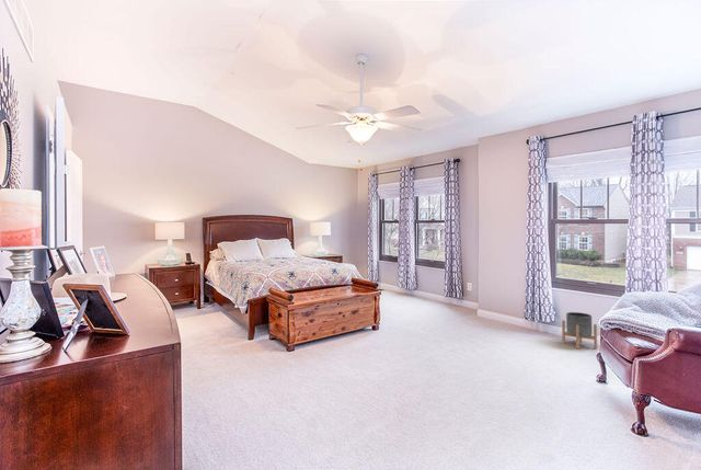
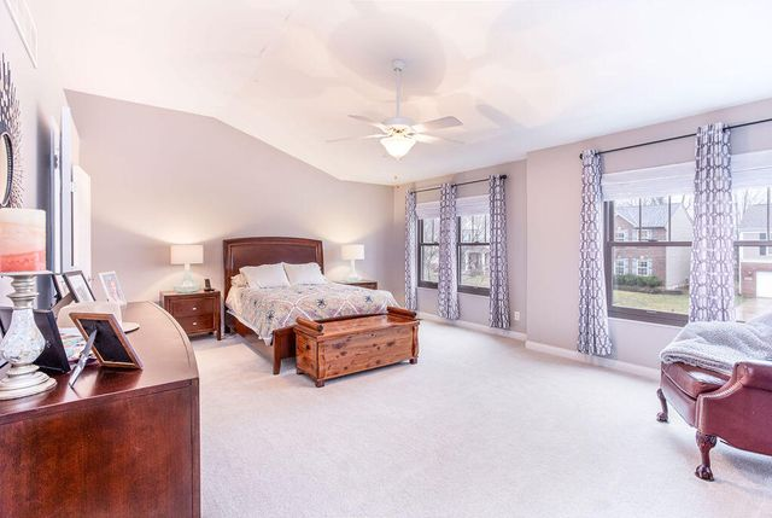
- planter [561,311,598,349]
